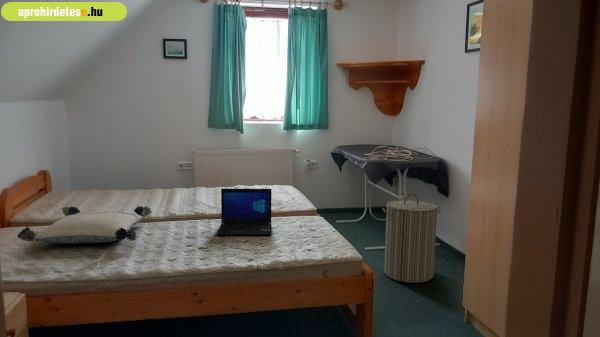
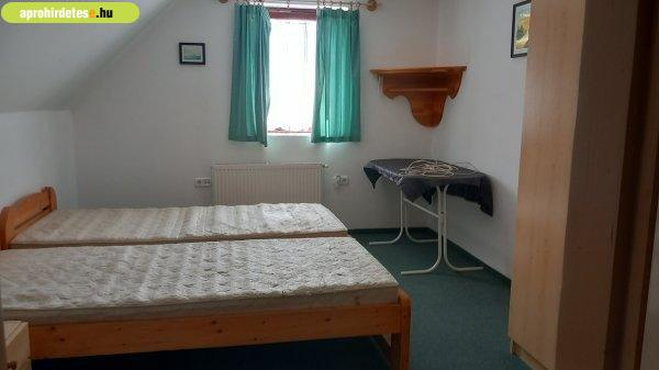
- pillow [16,205,153,244]
- laptop [216,188,273,236]
- laundry hamper [381,193,441,284]
